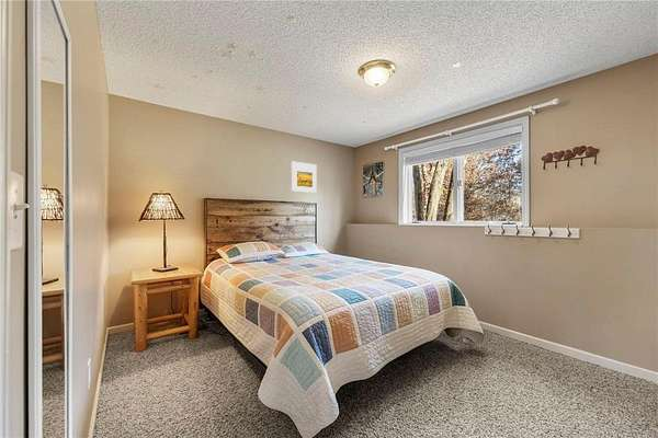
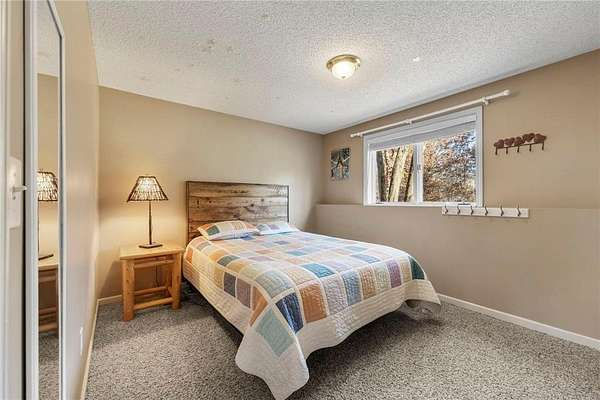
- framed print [291,161,318,194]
